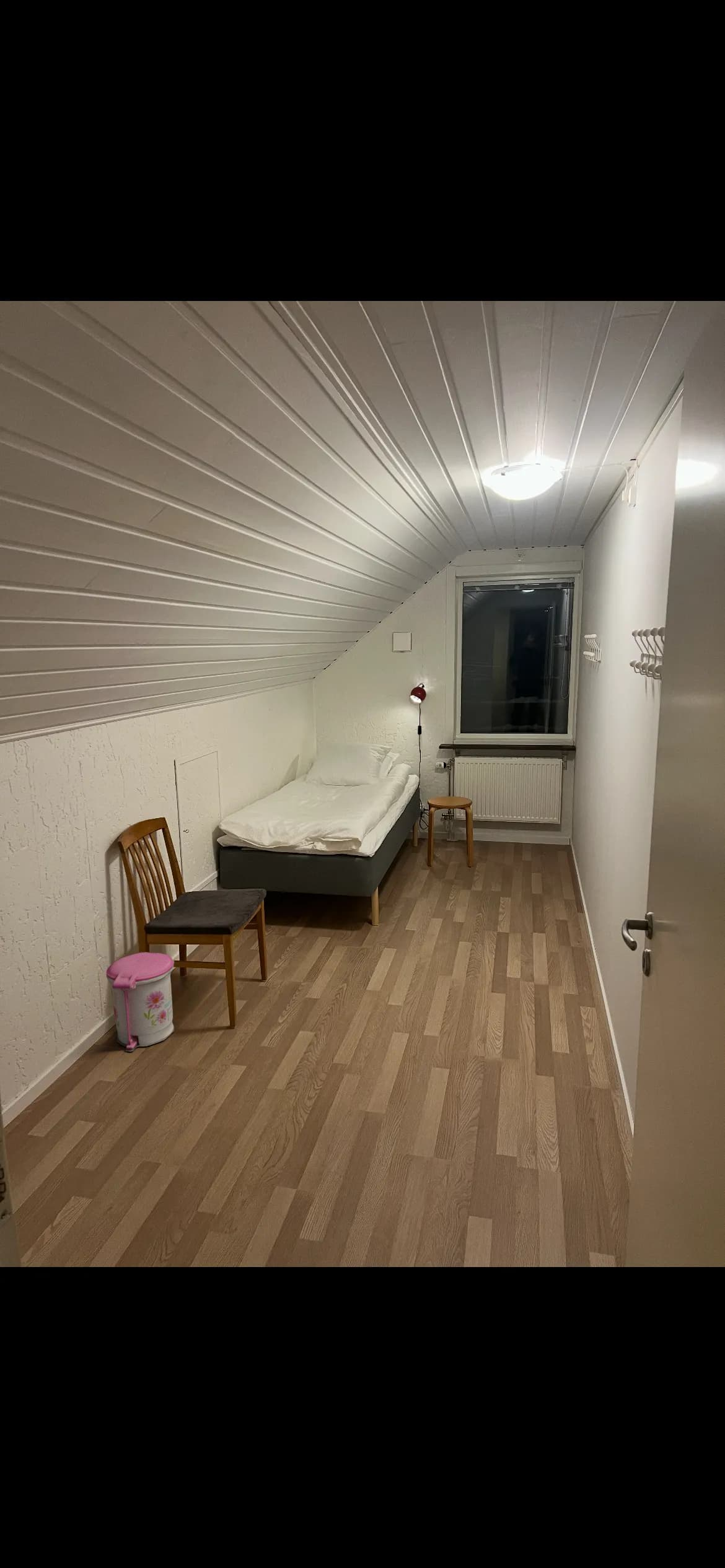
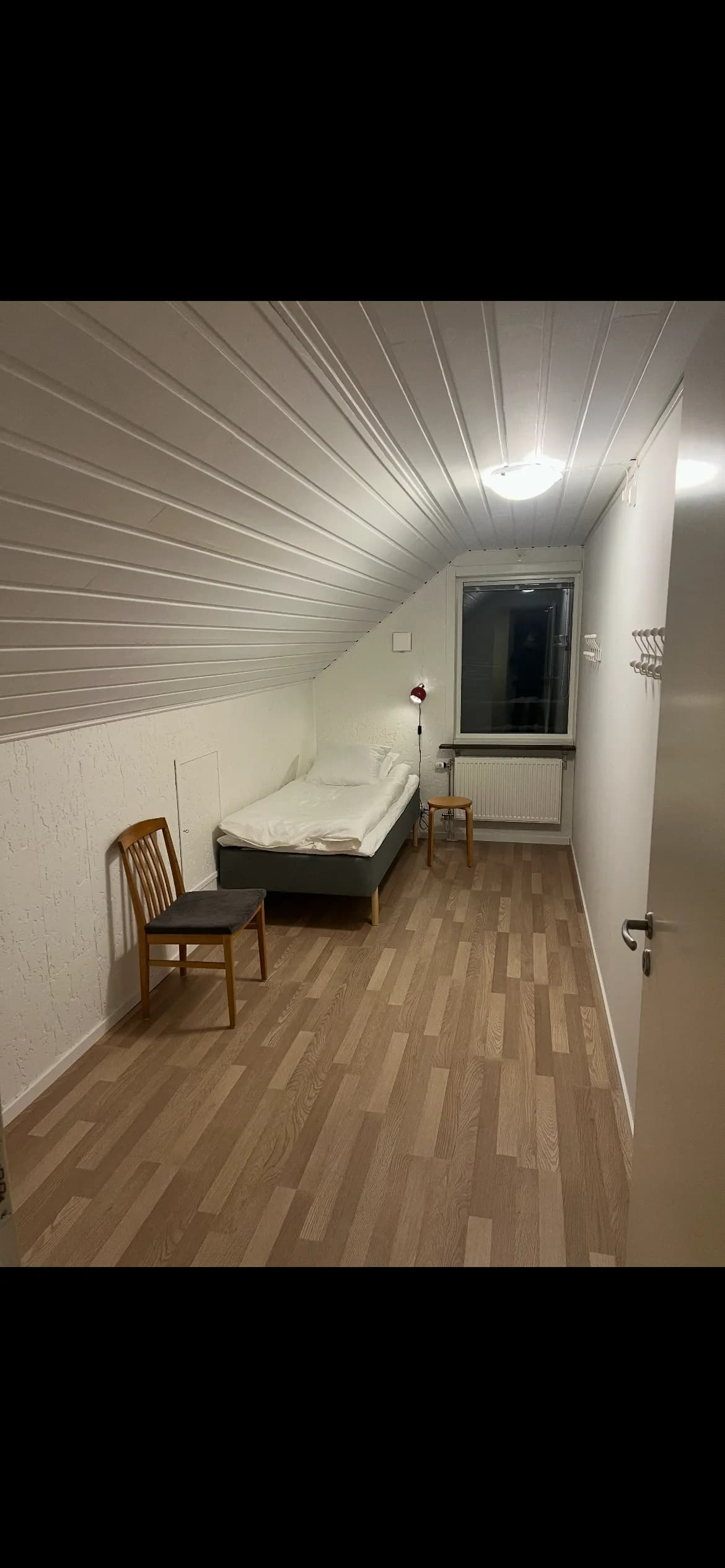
- trash can [106,952,175,1052]
